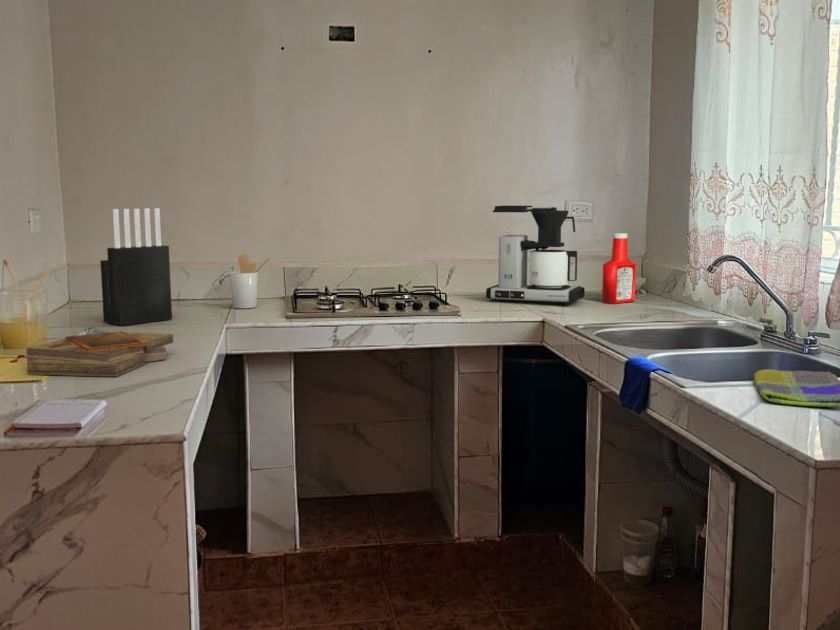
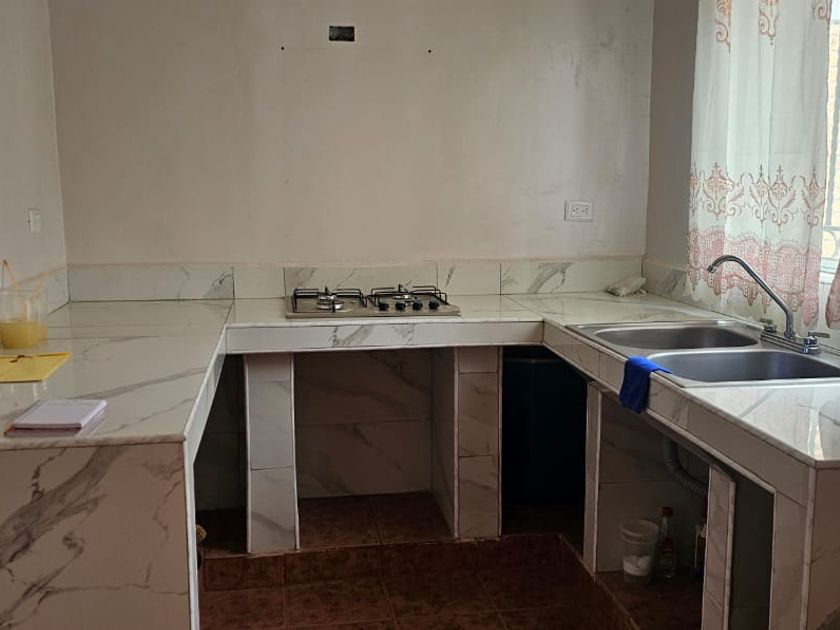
- knife block [99,207,173,327]
- dish towel [753,368,840,409]
- coffee maker [485,205,586,306]
- clipboard [25,326,174,378]
- soap bottle [601,232,637,305]
- utensil holder [229,253,272,309]
